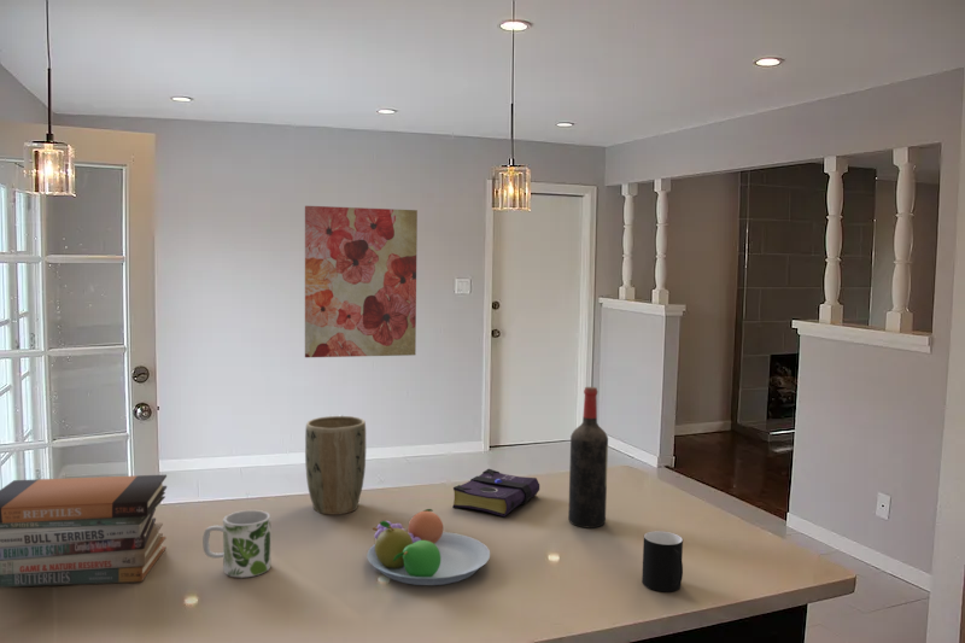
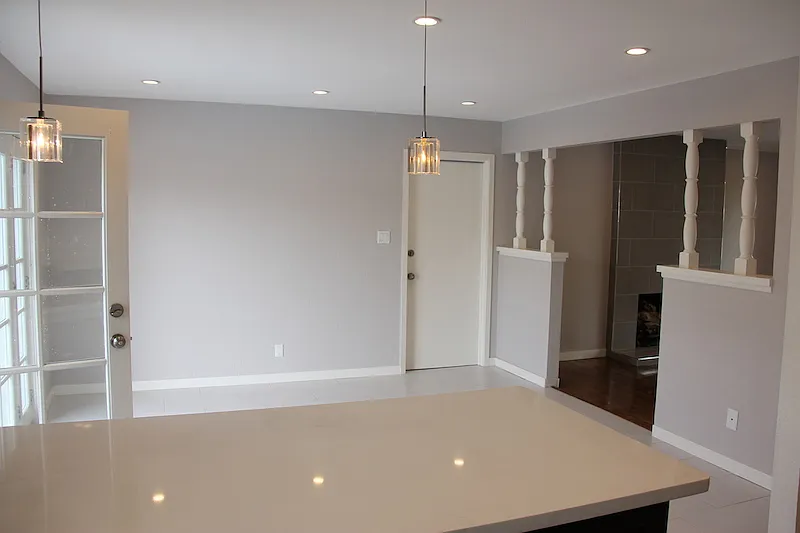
- fruit bowl [365,508,491,586]
- book stack [0,474,168,589]
- wall art [304,205,419,358]
- wine bottle [567,386,609,530]
- plant pot [304,415,367,516]
- mug [201,509,271,579]
- book [451,468,540,518]
- cup [641,530,684,592]
